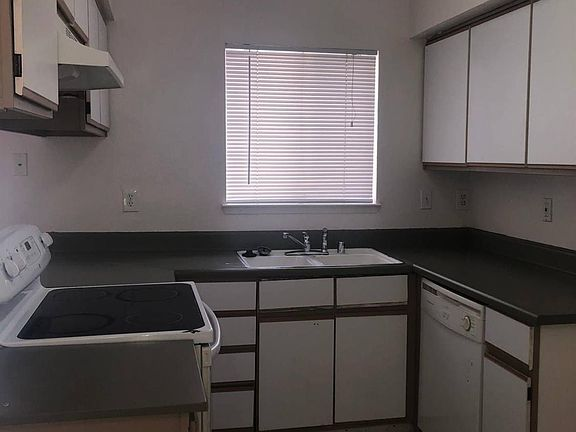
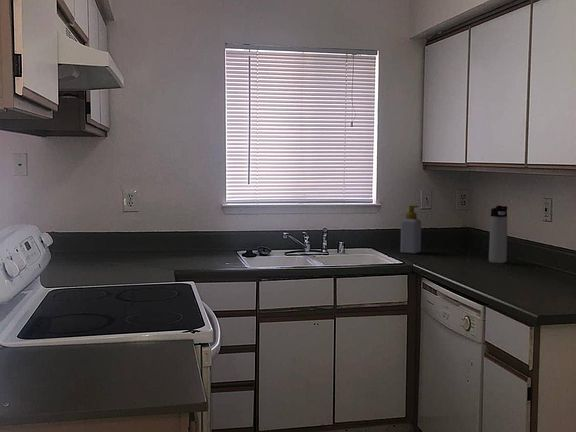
+ soap bottle [399,205,422,254]
+ thermos bottle [488,205,508,264]
